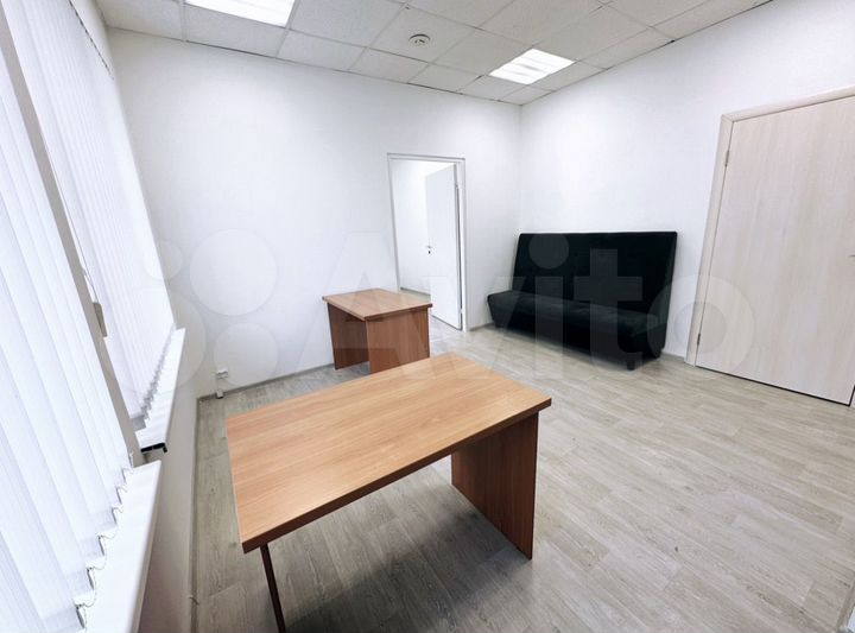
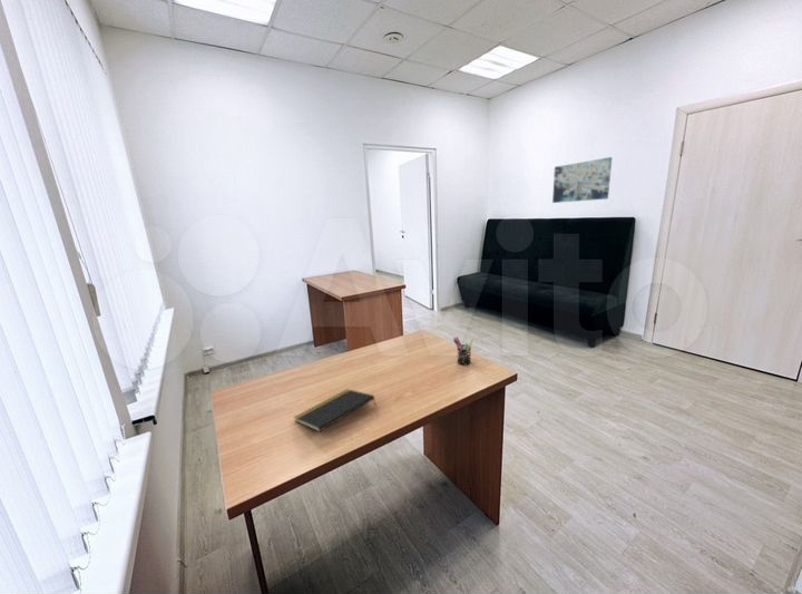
+ pen holder [452,335,475,367]
+ notepad [293,388,376,432]
+ wall art [551,156,613,204]
